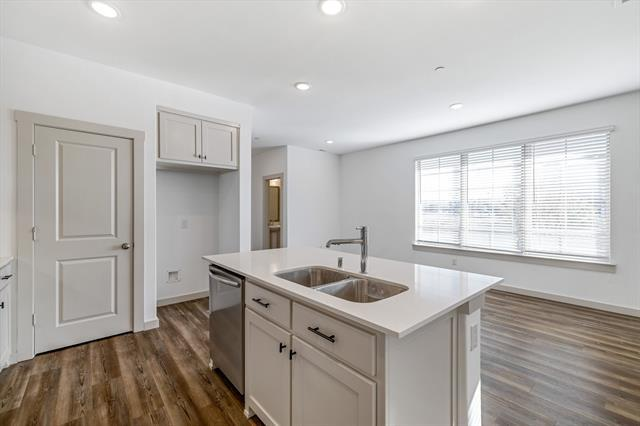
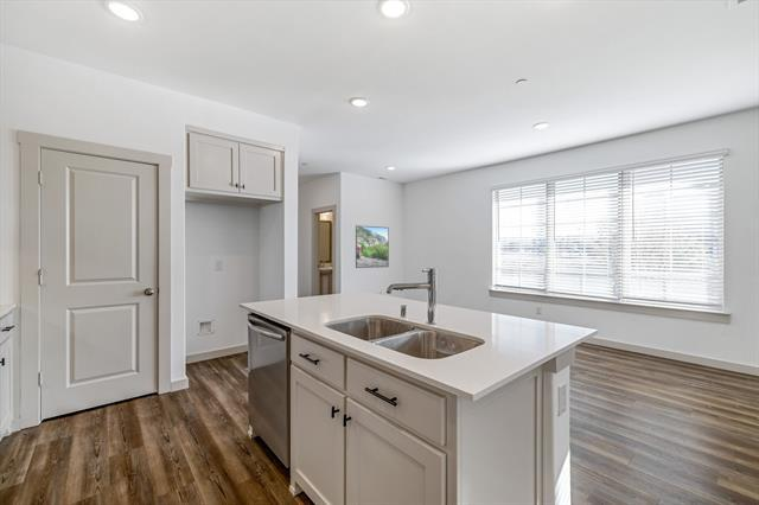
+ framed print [355,224,390,269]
